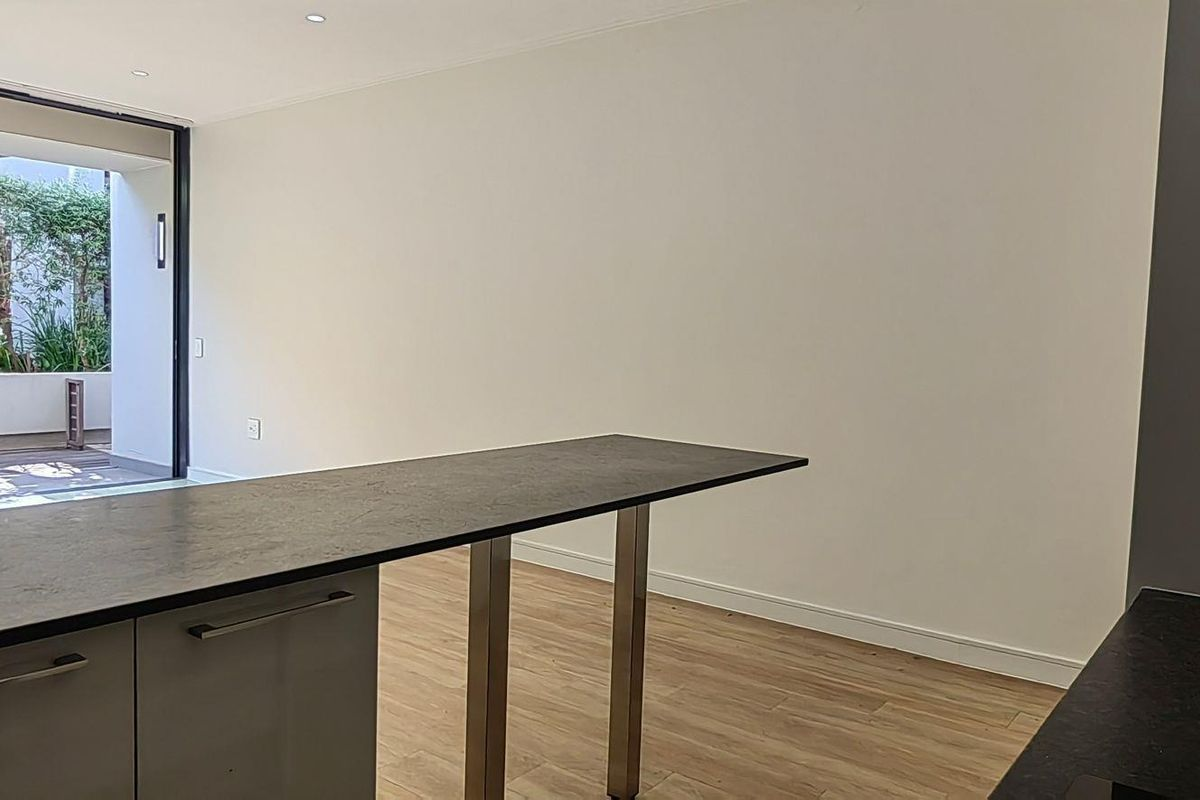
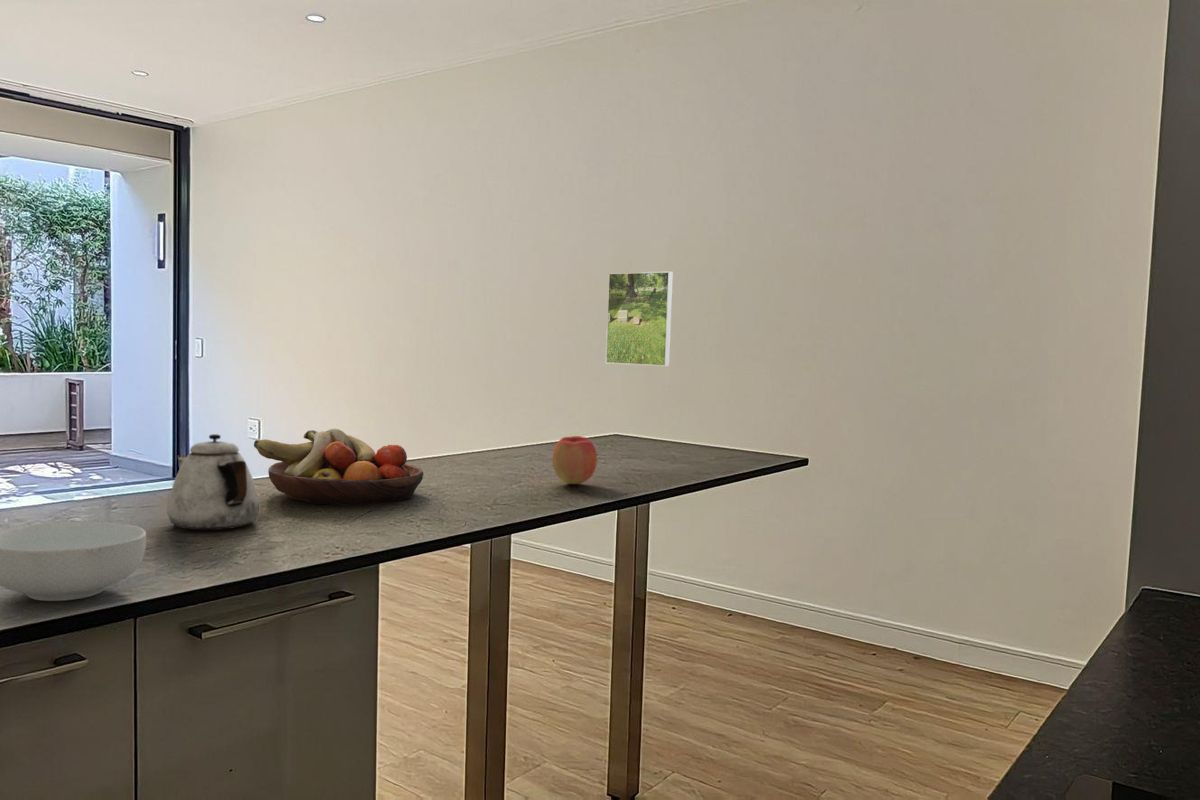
+ cereal bowl [0,521,147,602]
+ teapot [166,433,260,531]
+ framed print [605,271,674,367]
+ fruit bowl [253,428,424,506]
+ apple [551,435,598,485]
